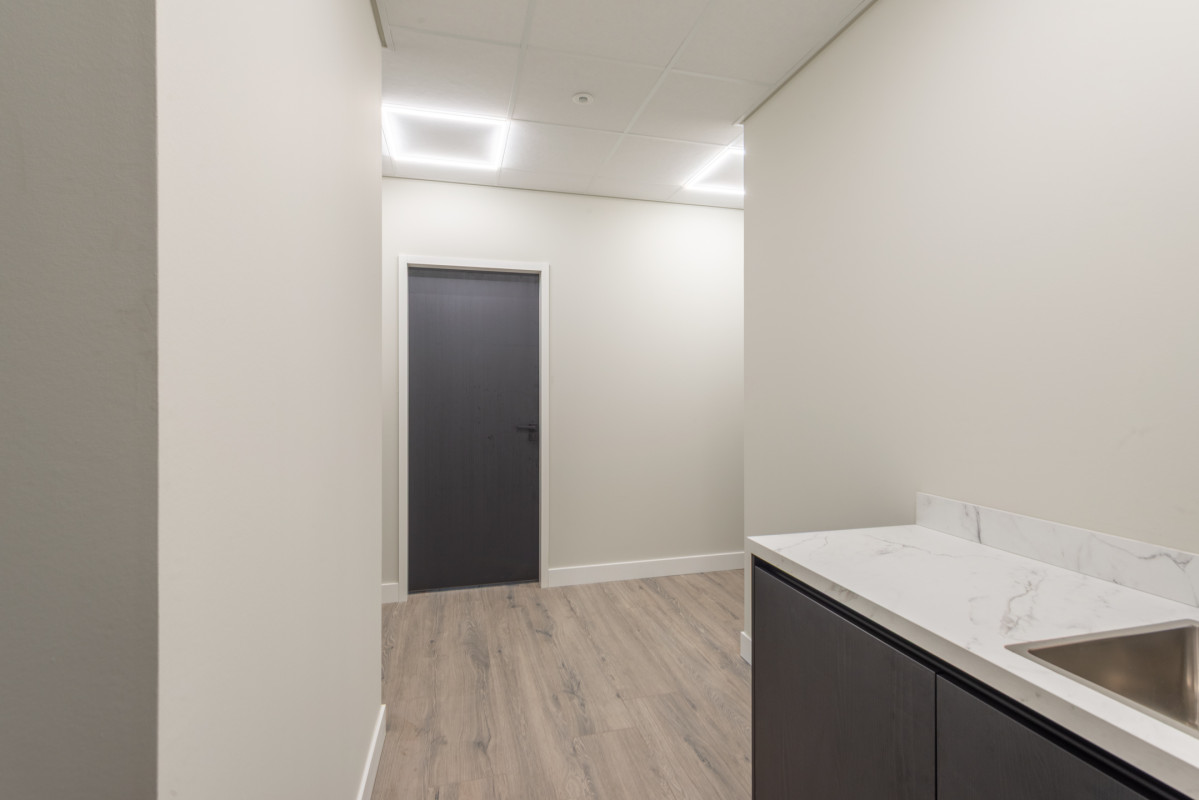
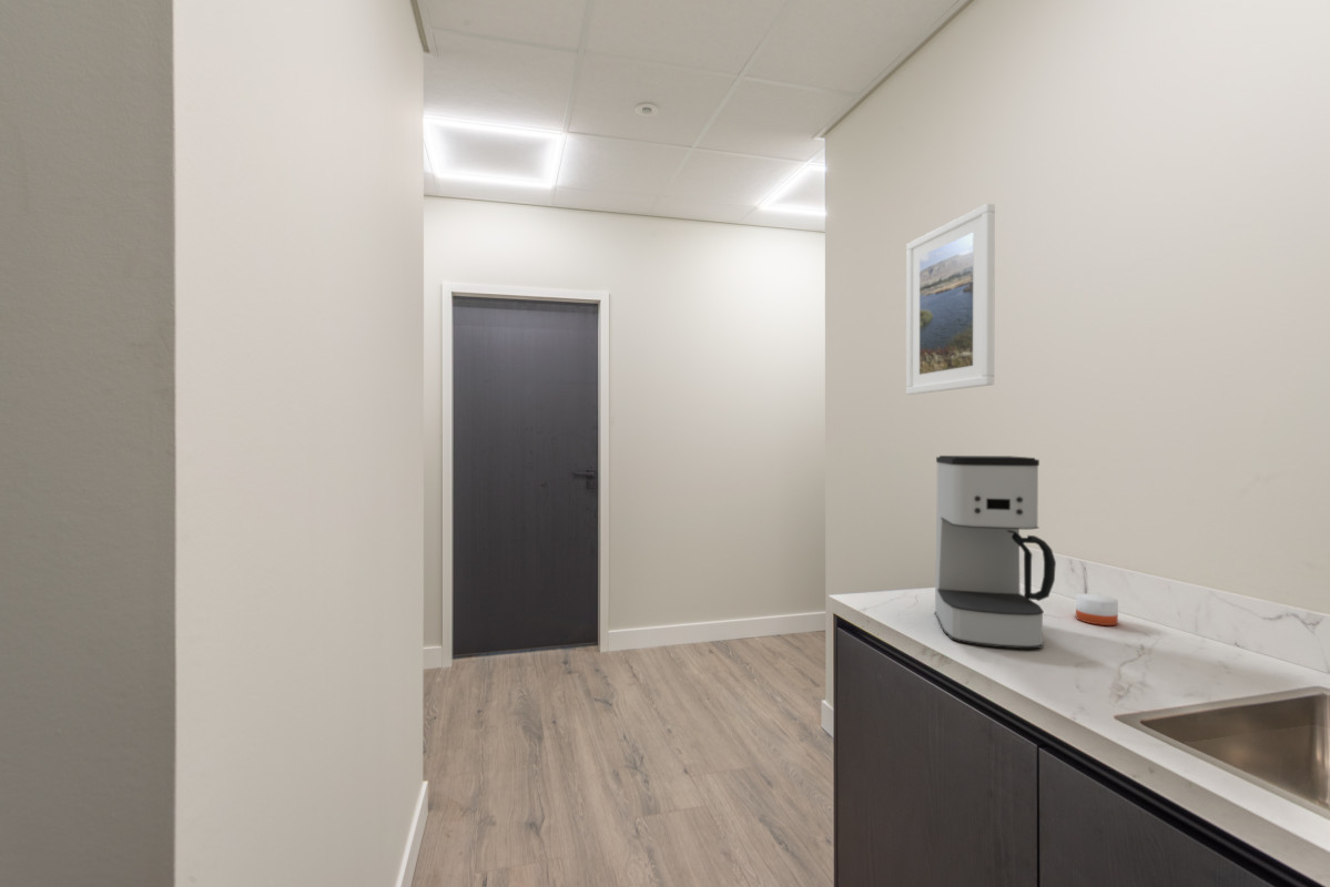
+ candle [1075,592,1119,626]
+ coffee maker [934,455,1057,650]
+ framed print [905,202,996,396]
